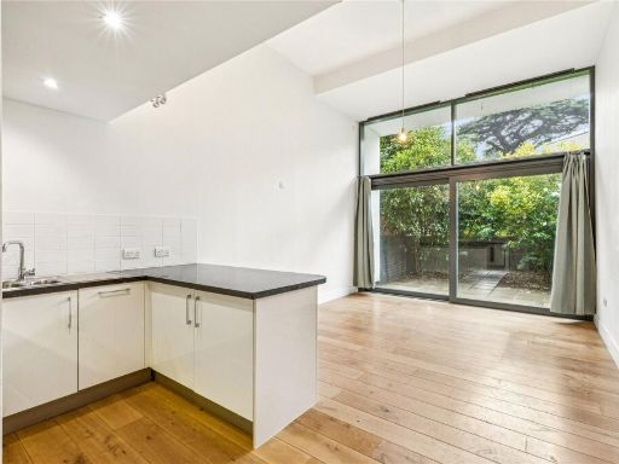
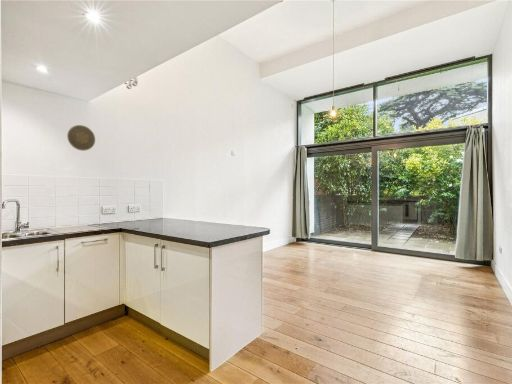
+ decorative plate [66,124,96,152]
